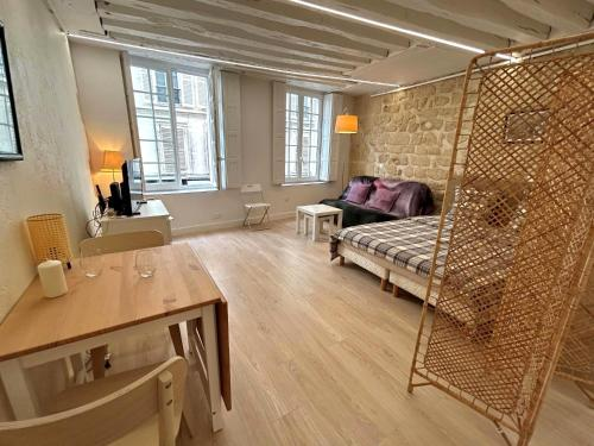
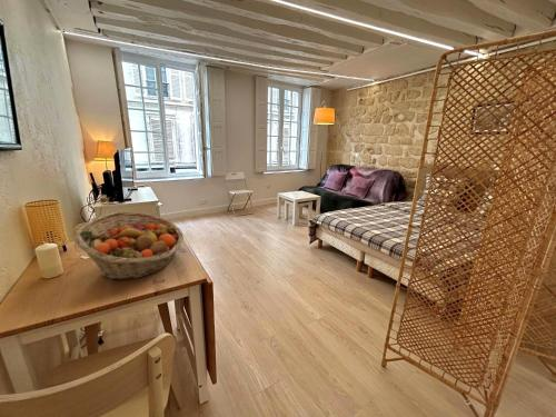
+ fruit basket [73,211,185,281]
